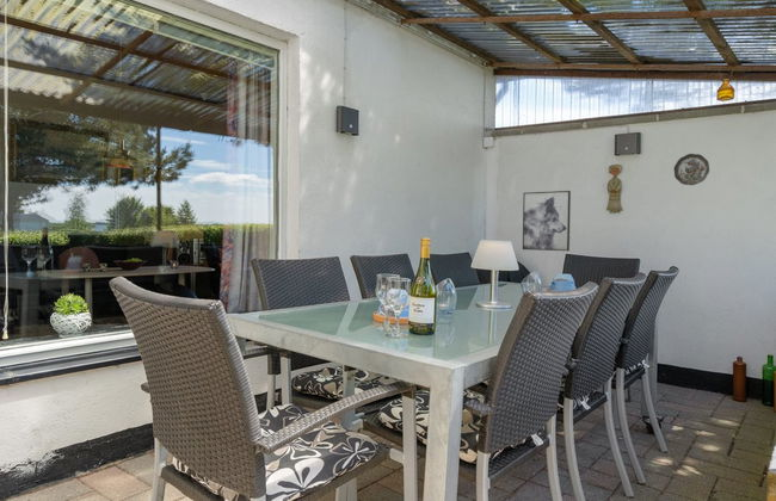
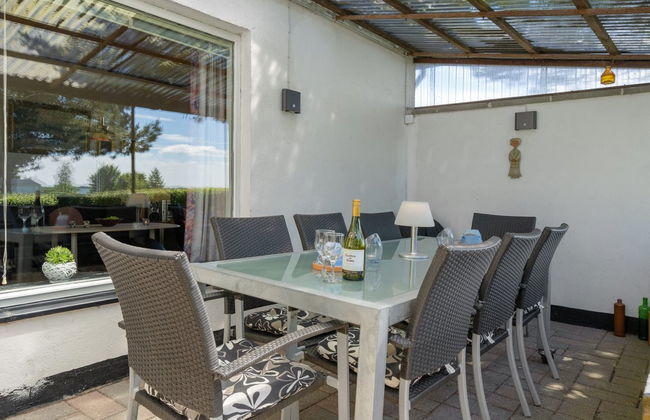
- decorative plate [673,153,710,186]
- wall art [522,190,572,252]
